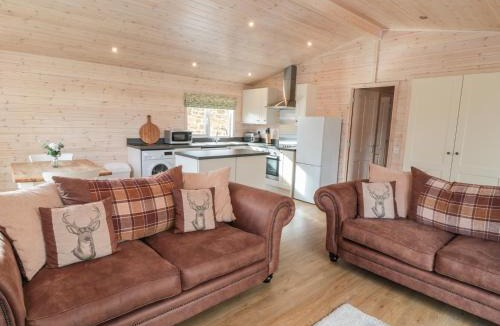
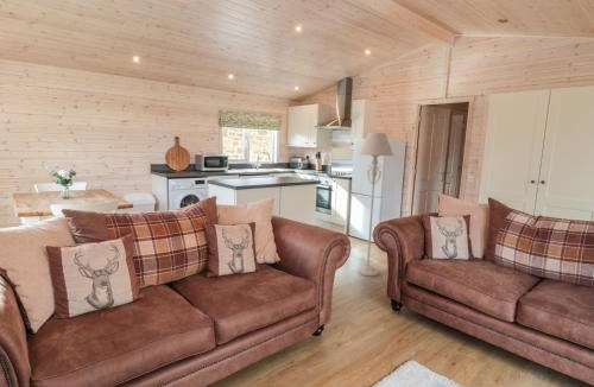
+ floor lamp [356,132,394,278]
